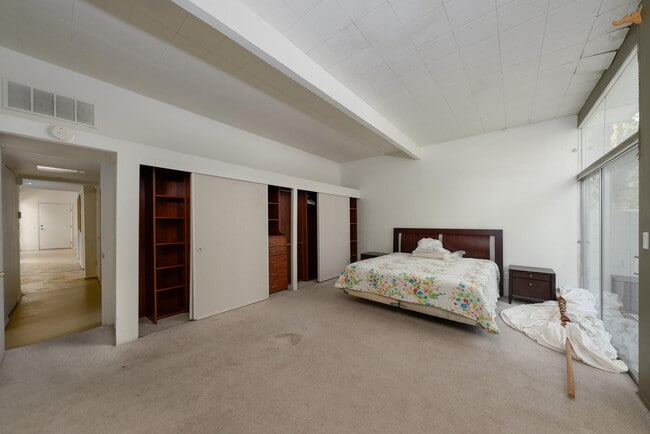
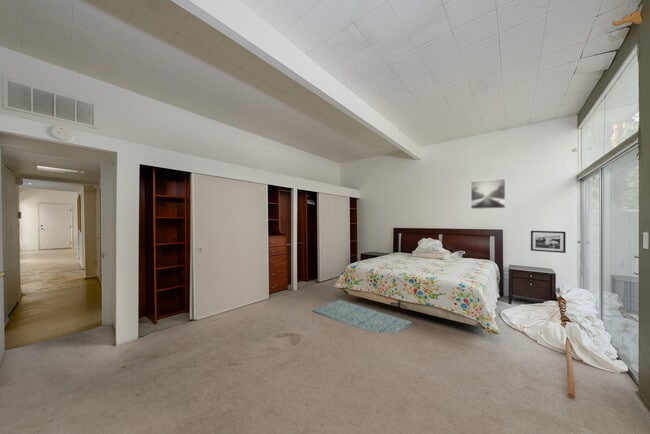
+ picture frame [530,230,567,254]
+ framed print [470,178,506,210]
+ rug [311,298,414,334]
